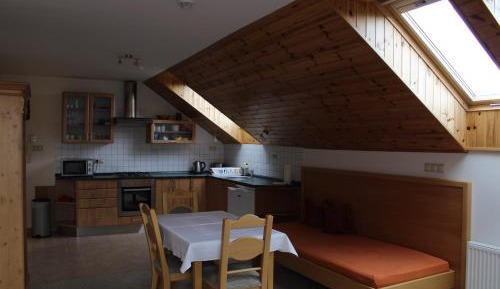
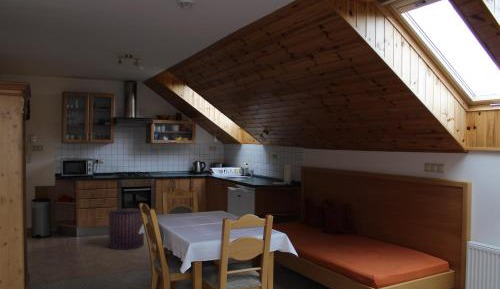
+ pouf [108,208,145,251]
